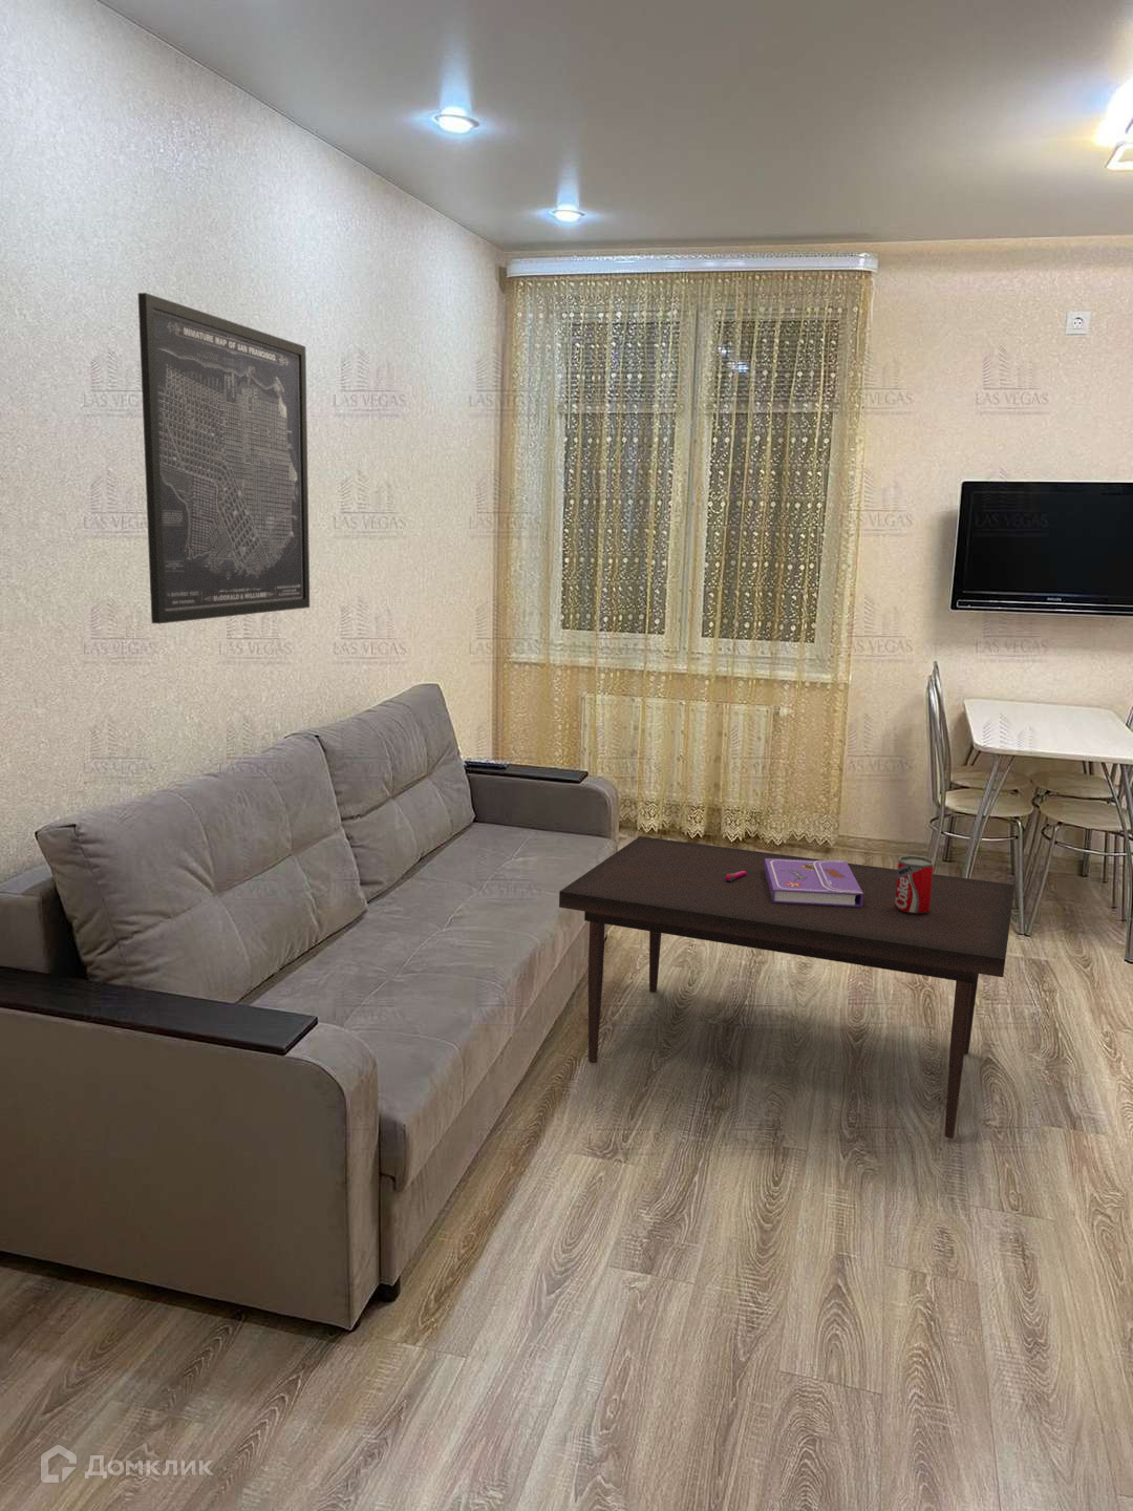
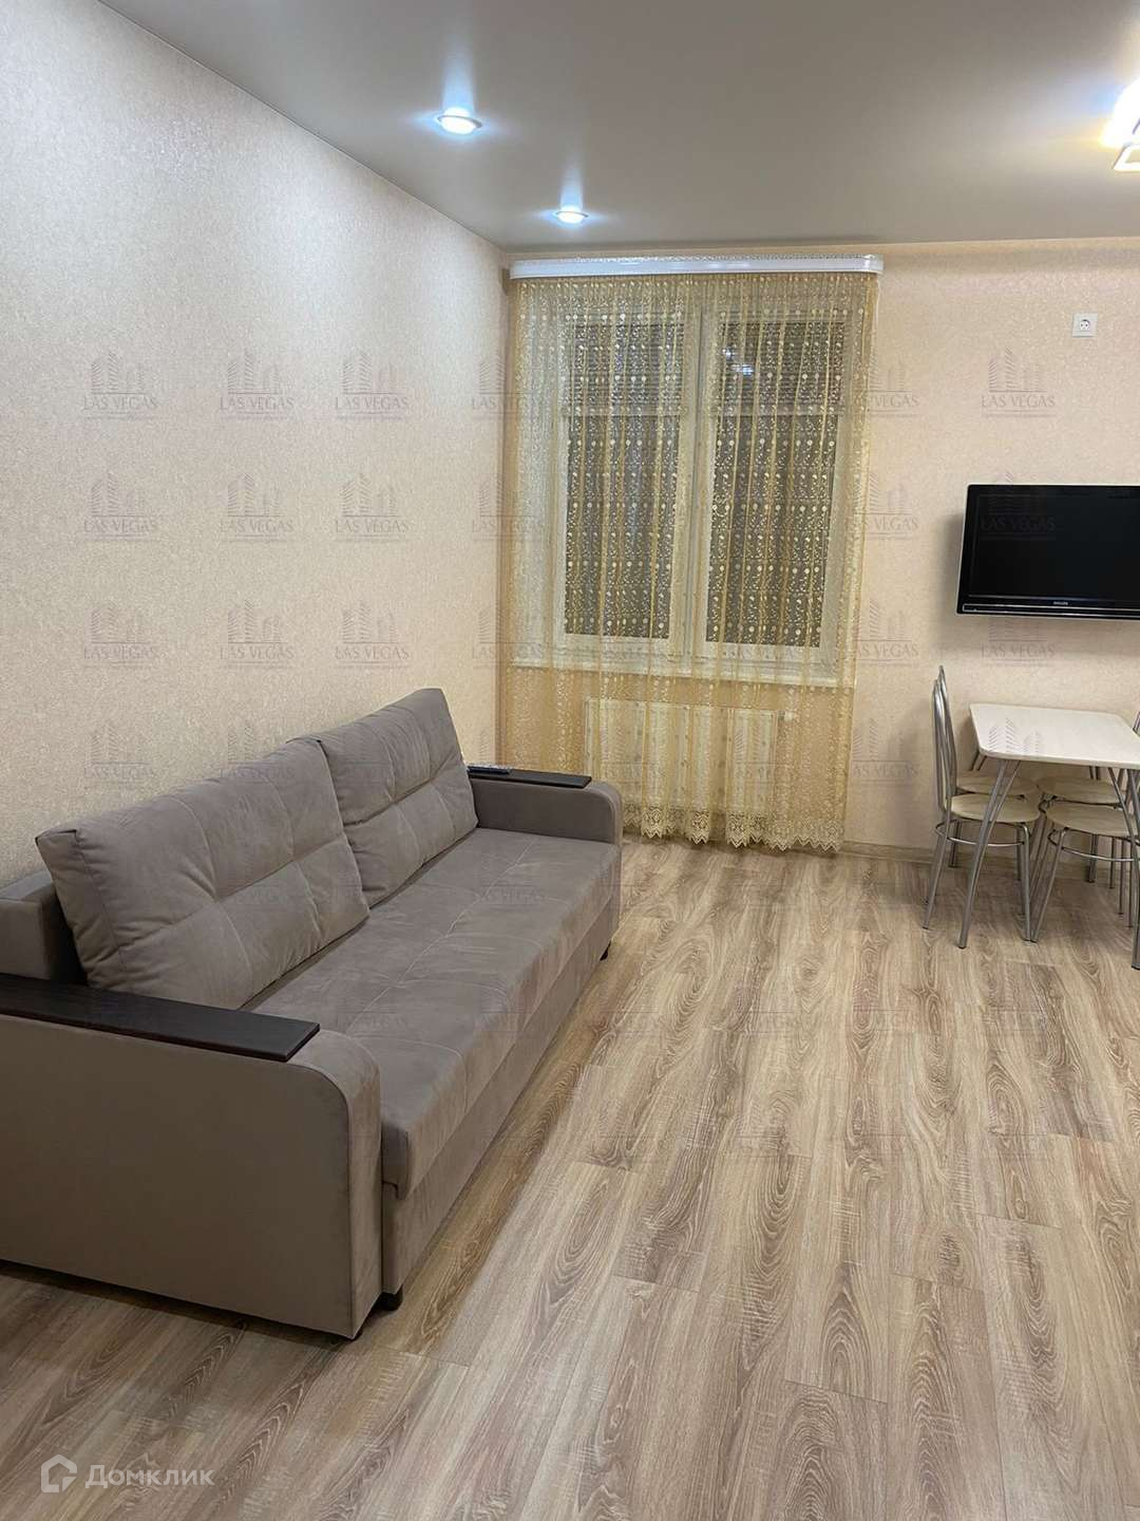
- wall art [137,291,311,625]
- coffee table [558,835,1015,1140]
